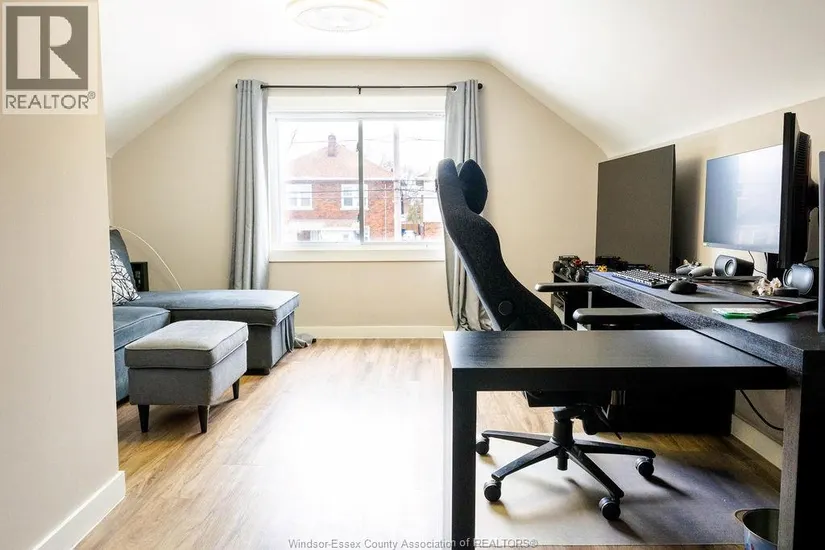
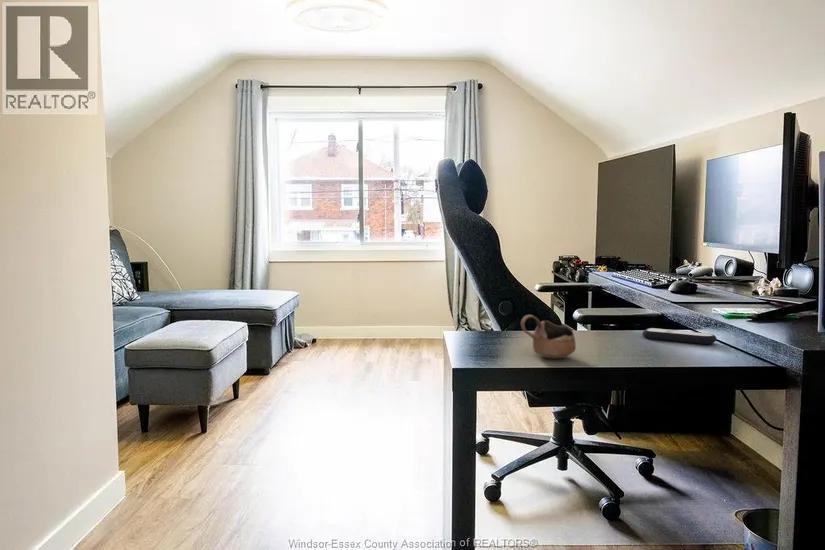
+ cup [520,314,577,359]
+ remote control [641,327,718,345]
